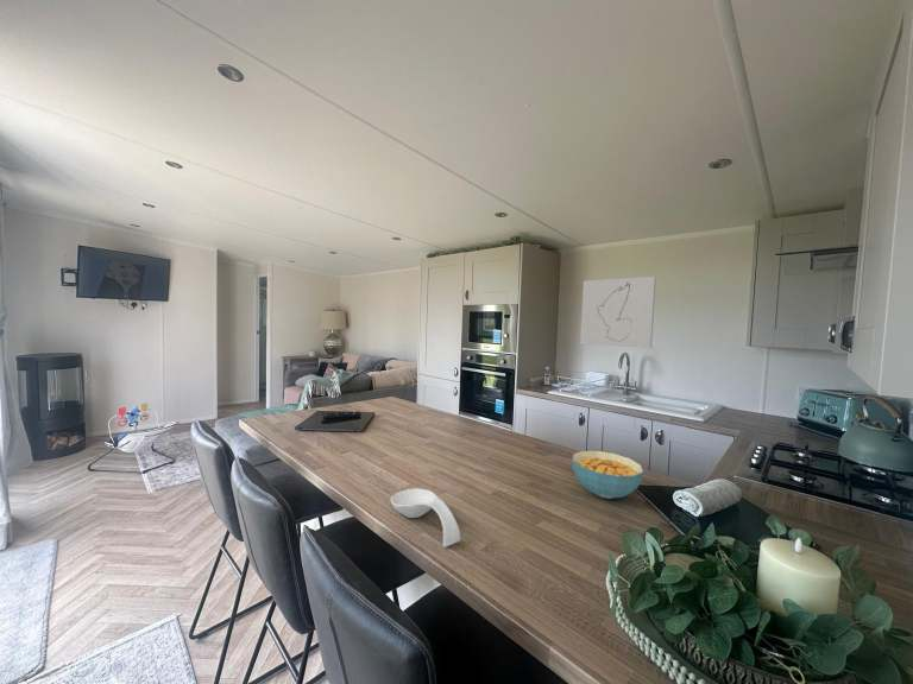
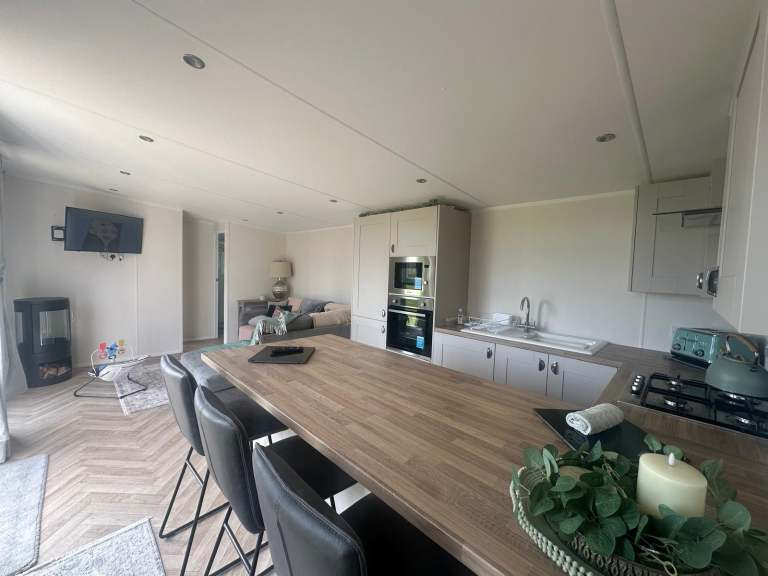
- cereal bowl [571,450,646,500]
- wall art [579,276,657,349]
- spoon rest [390,487,461,549]
